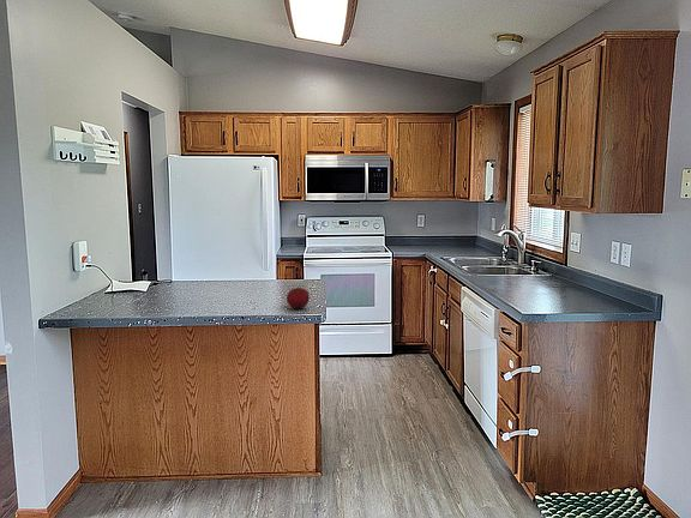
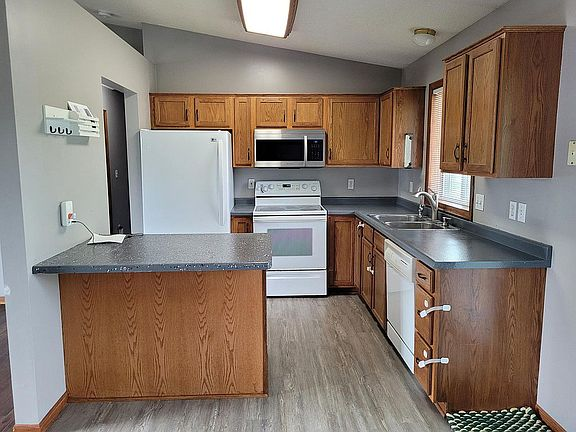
- fruit [286,285,311,309]
